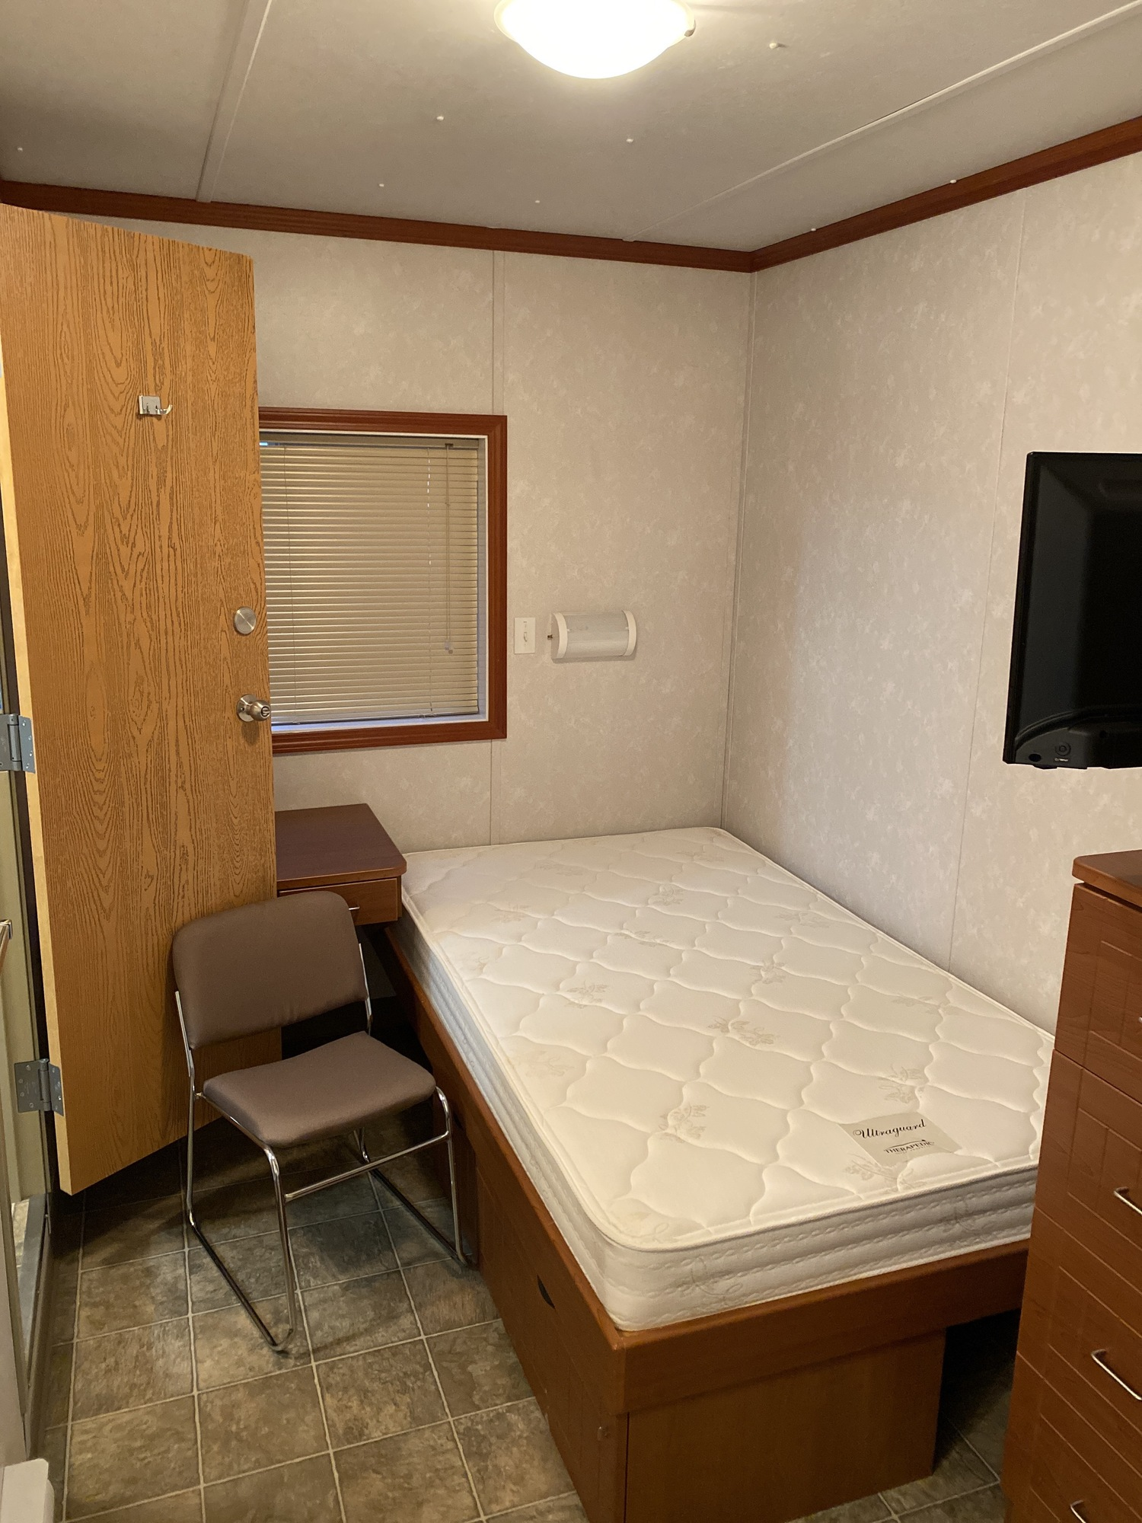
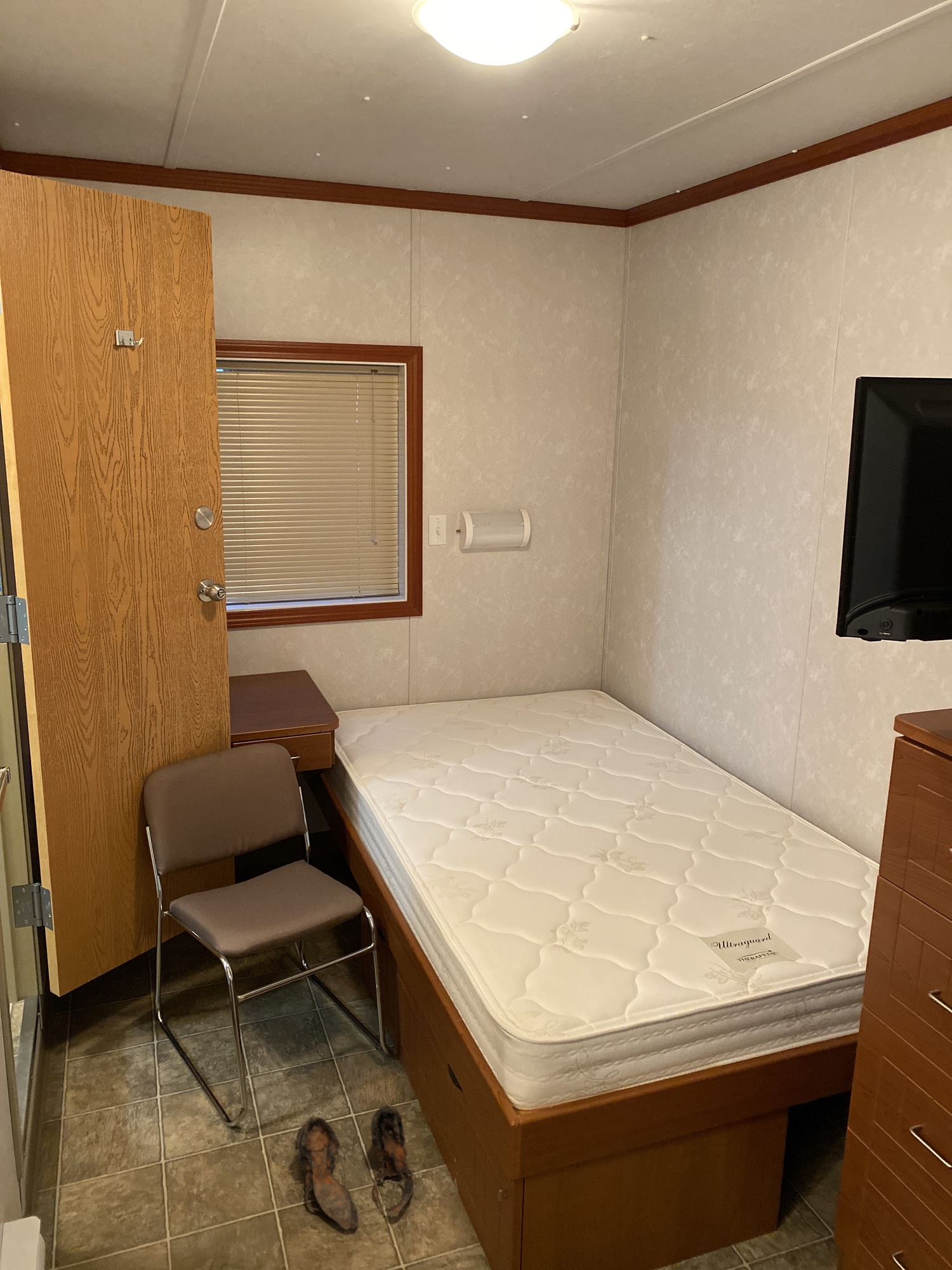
+ shoes [293,1104,414,1230]
